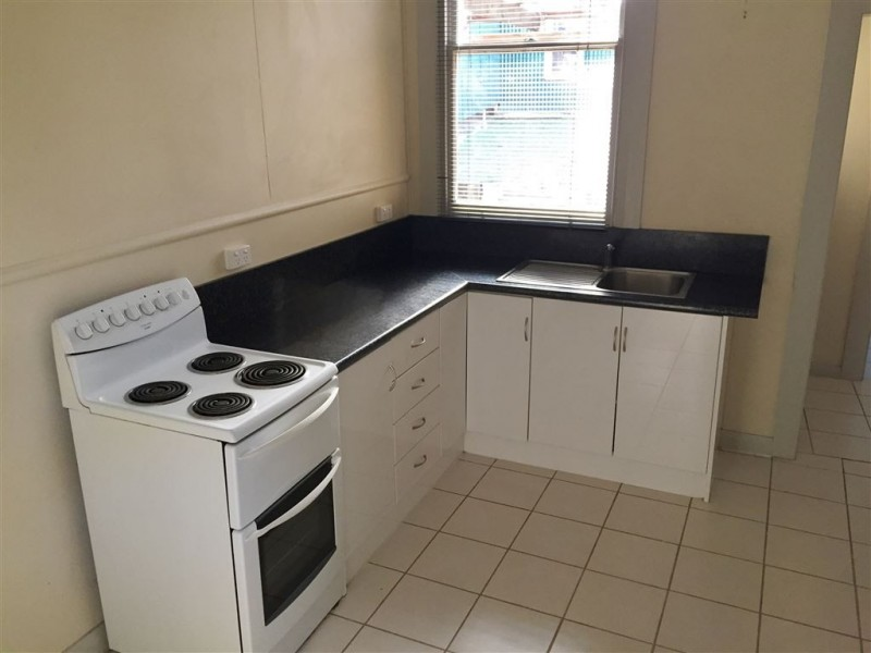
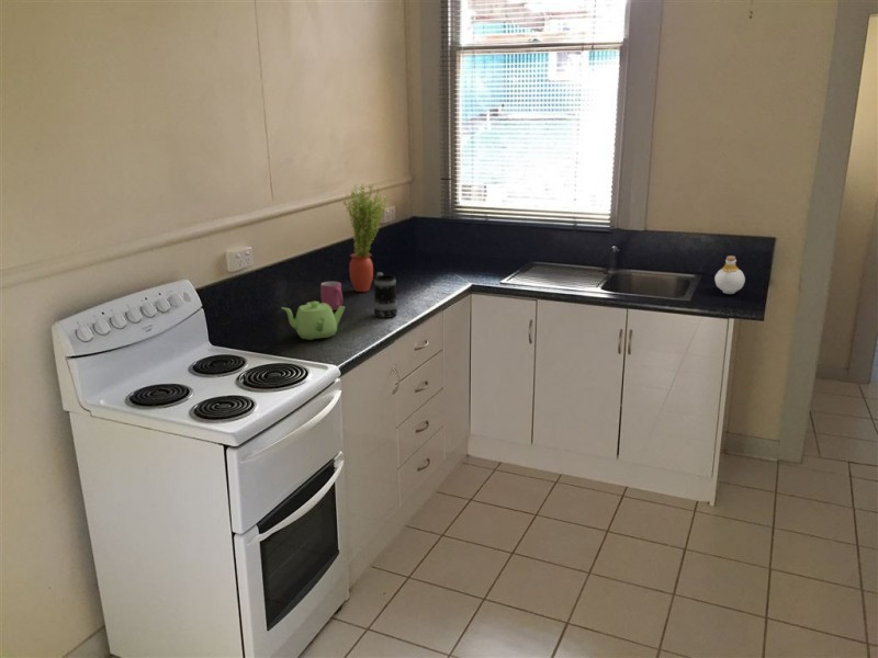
+ bottle [713,254,746,295]
+ mug [373,271,398,319]
+ potted plant [341,183,389,293]
+ mug [319,281,344,311]
+ teapot [281,300,346,341]
